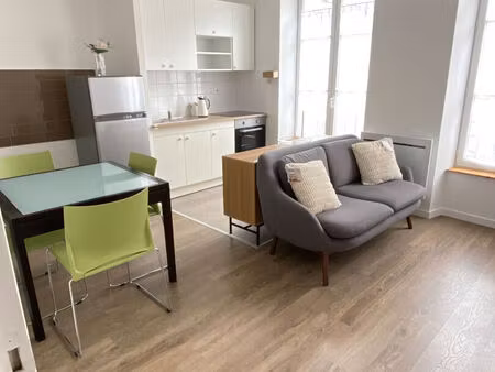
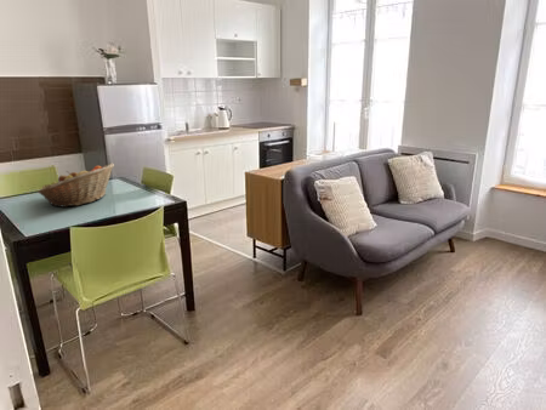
+ fruit basket [36,161,115,209]
